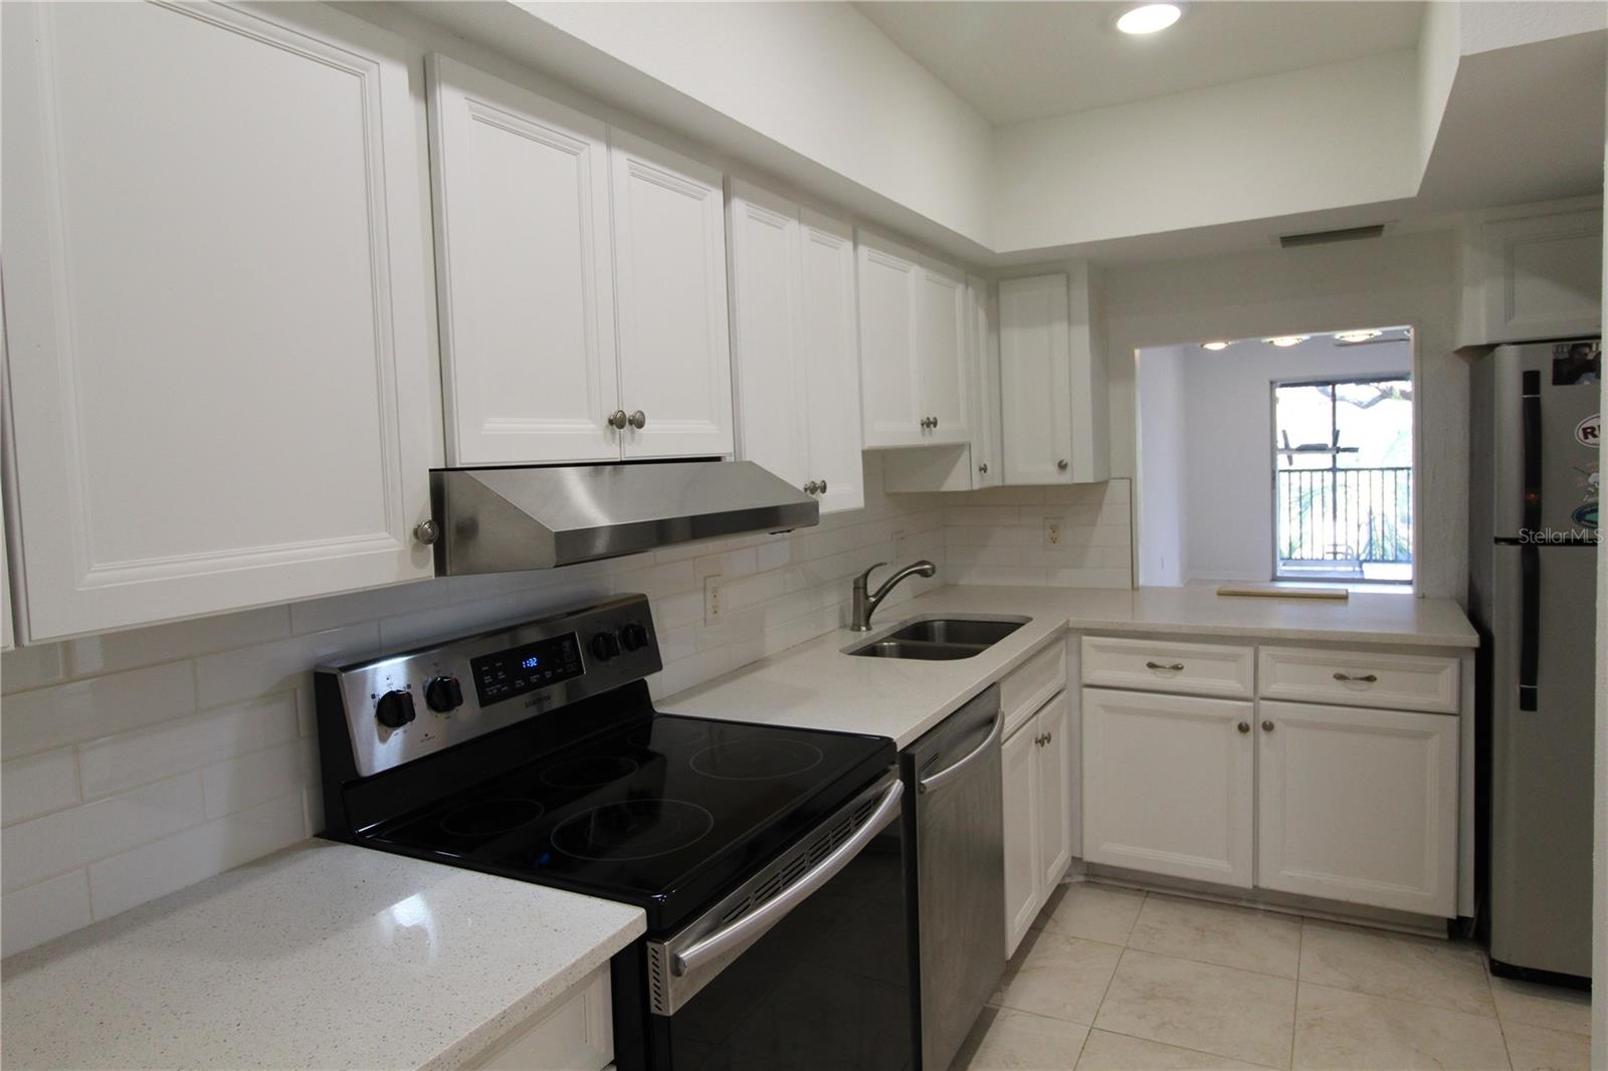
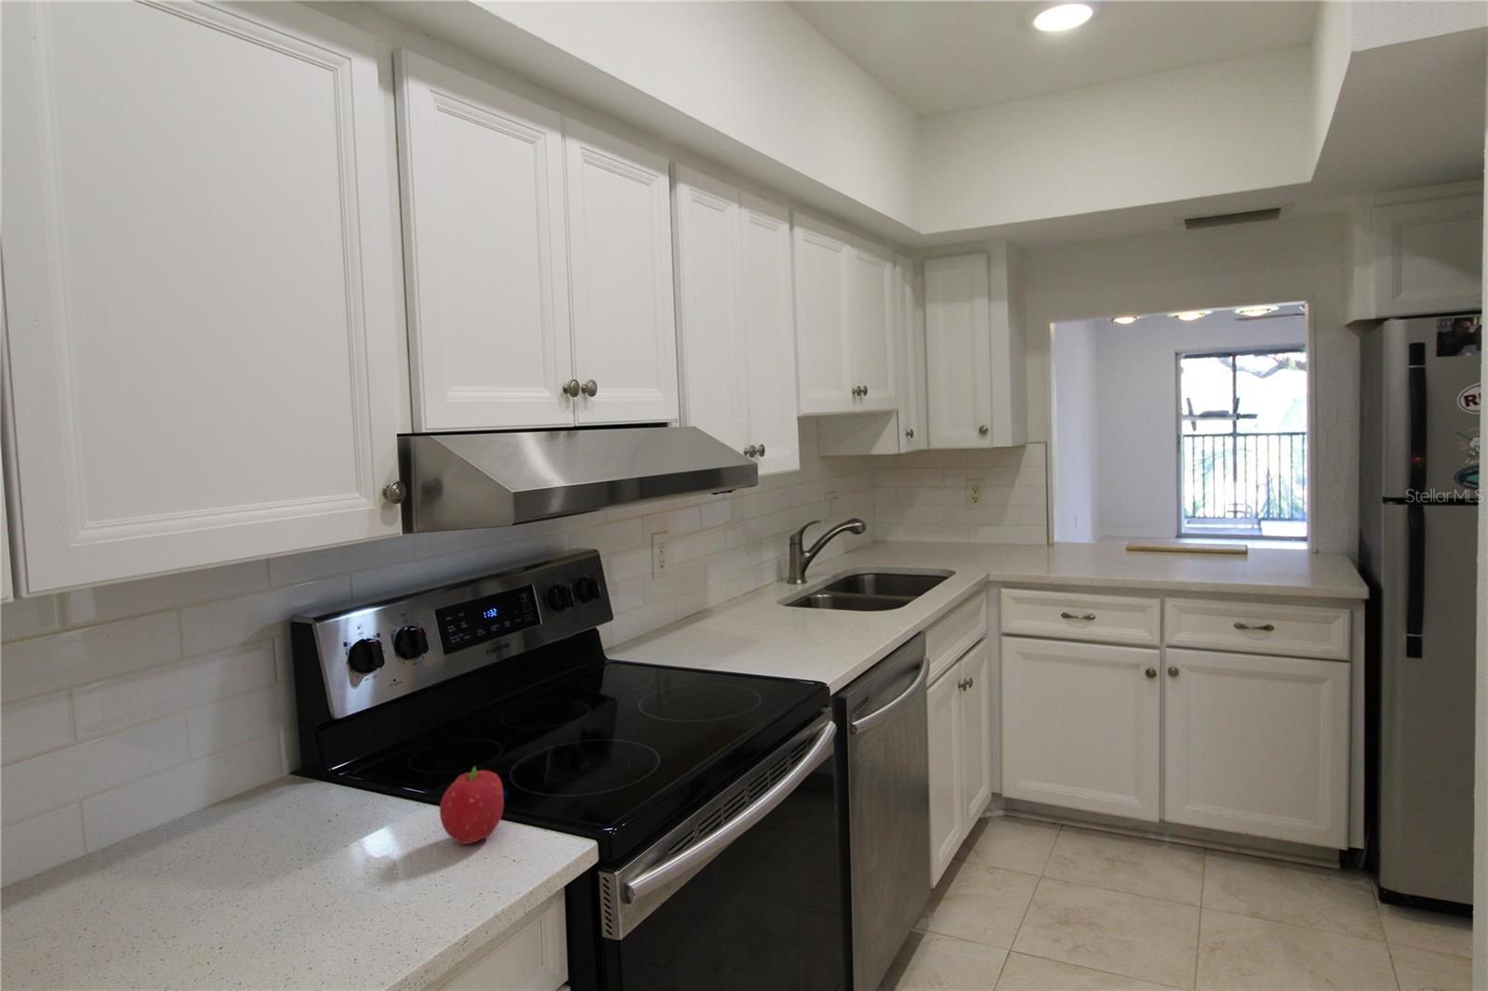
+ fruit [439,765,504,845]
